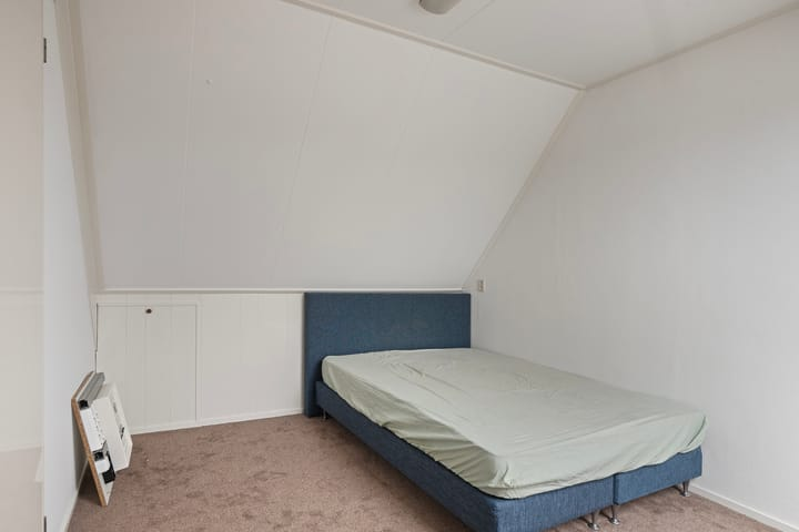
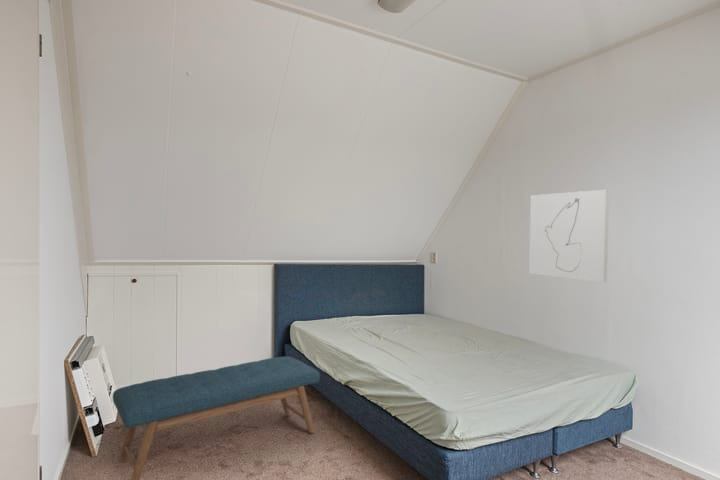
+ wall art [528,189,610,283]
+ bench [112,355,321,480]
